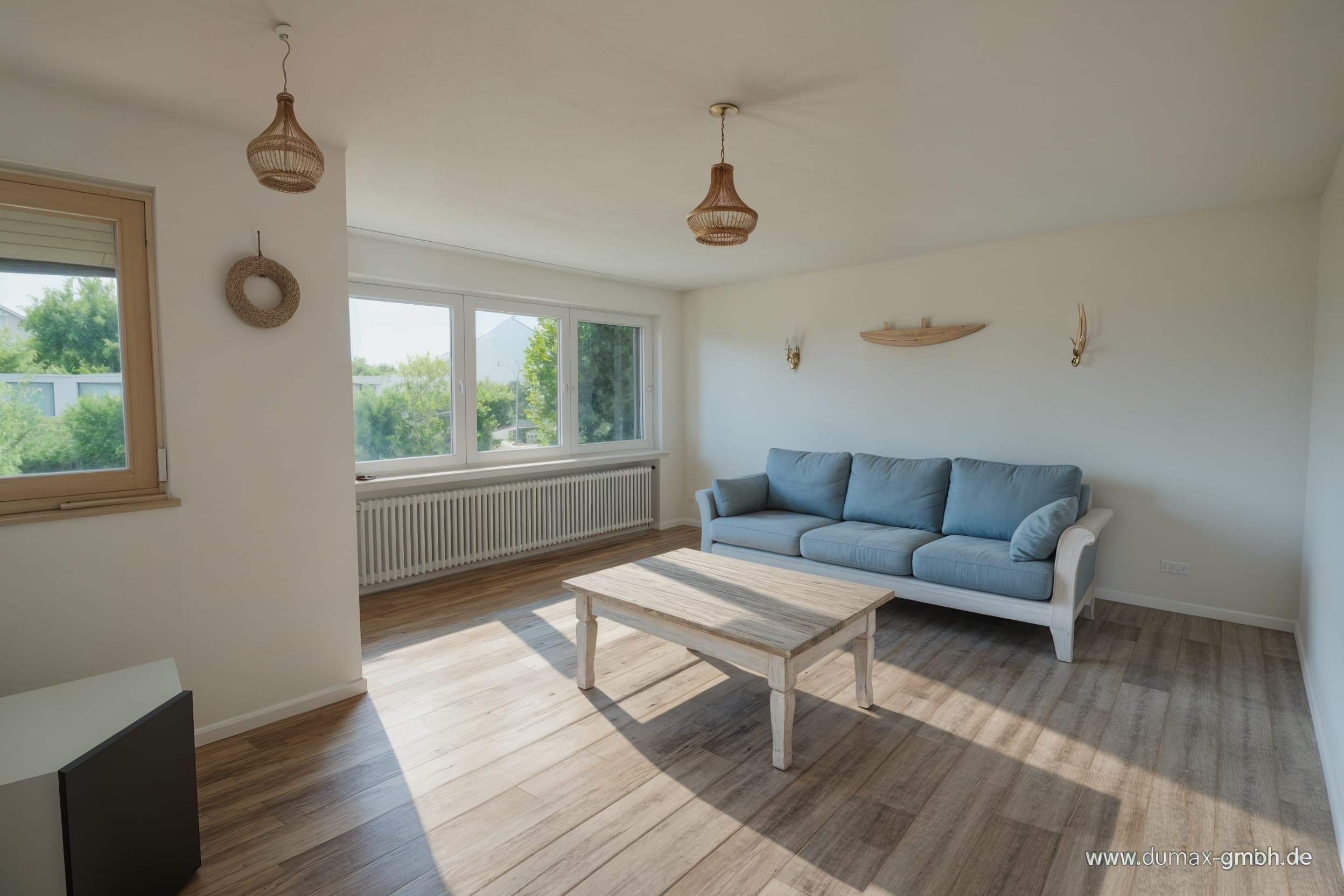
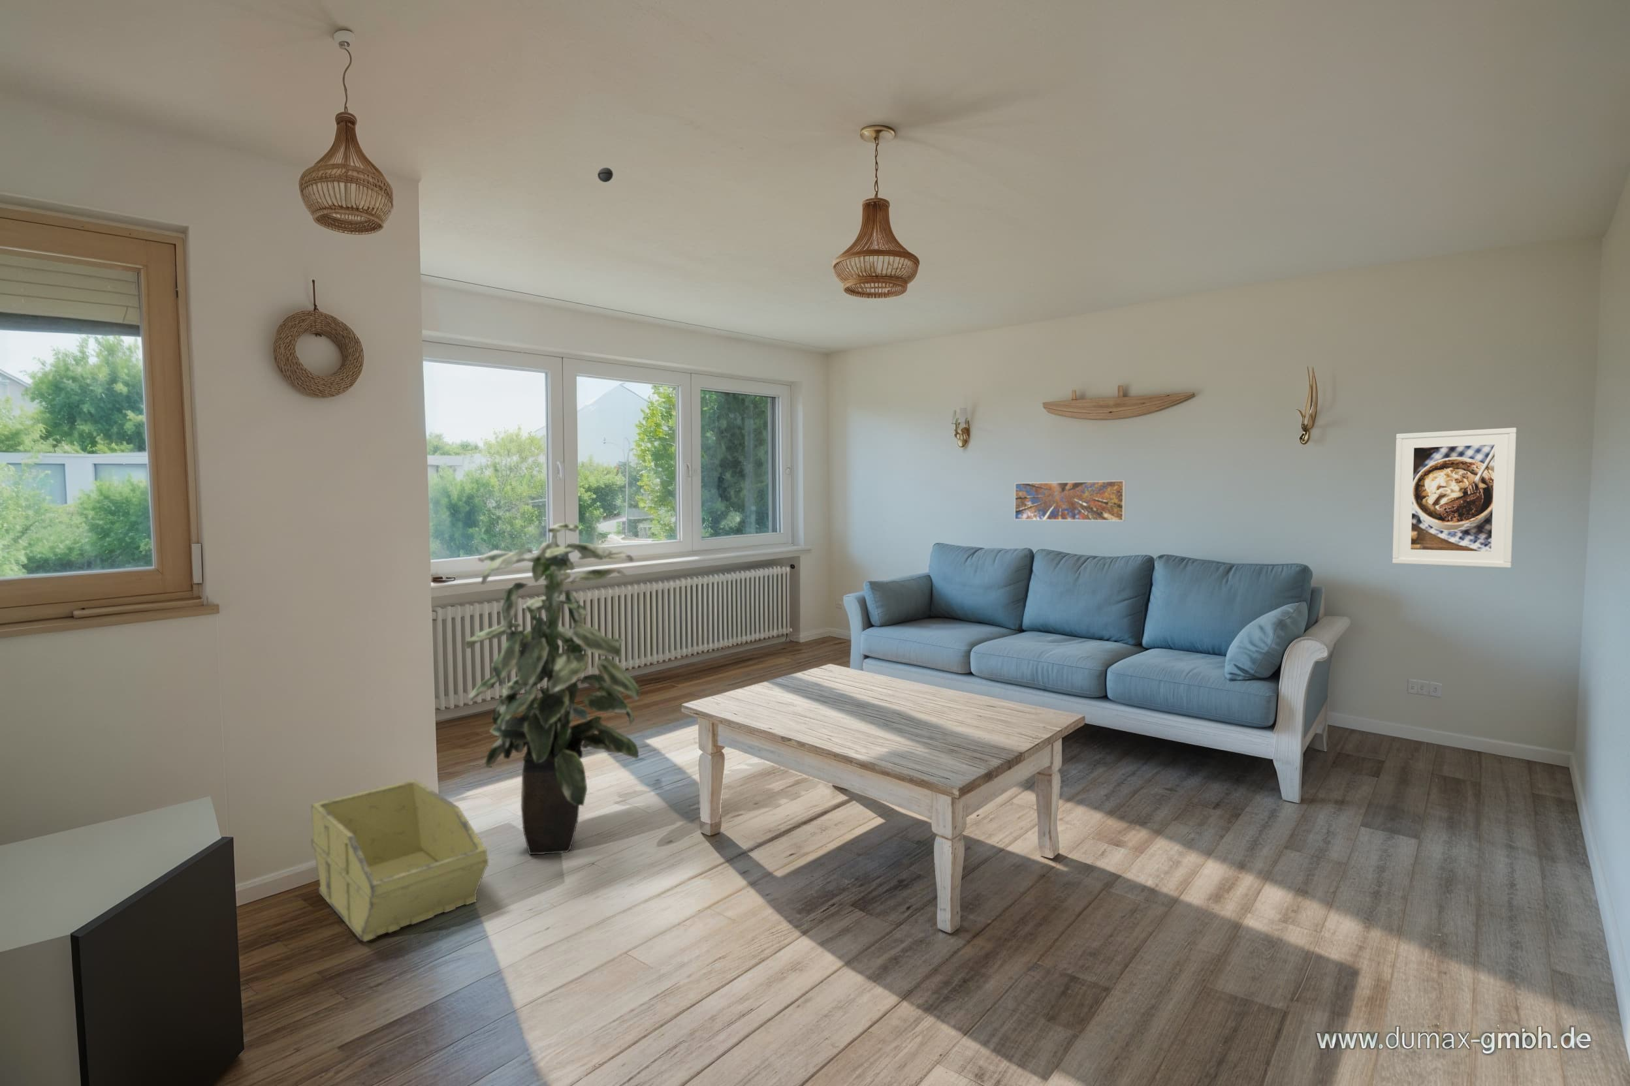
+ indoor plant [465,522,640,854]
+ storage bin [310,778,489,943]
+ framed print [1391,427,1517,568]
+ smoke detector [597,167,614,183]
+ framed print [1014,480,1127,521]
